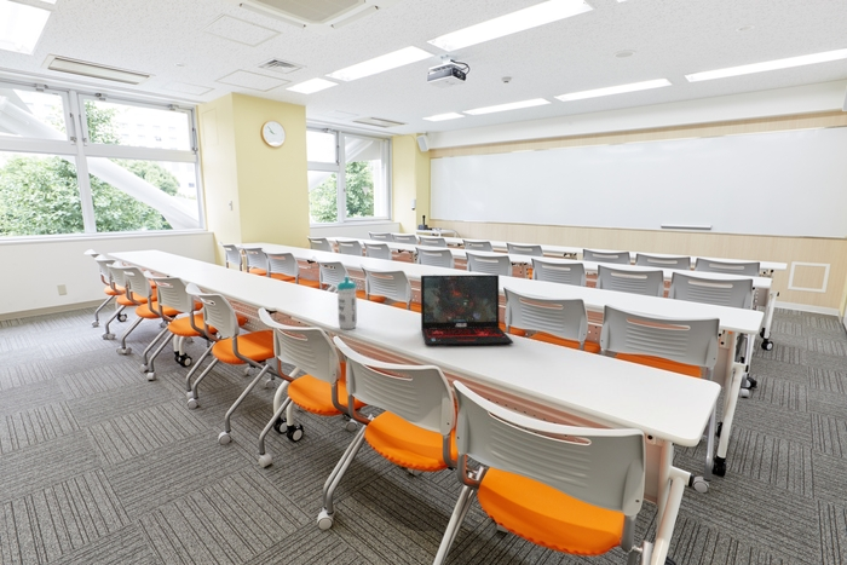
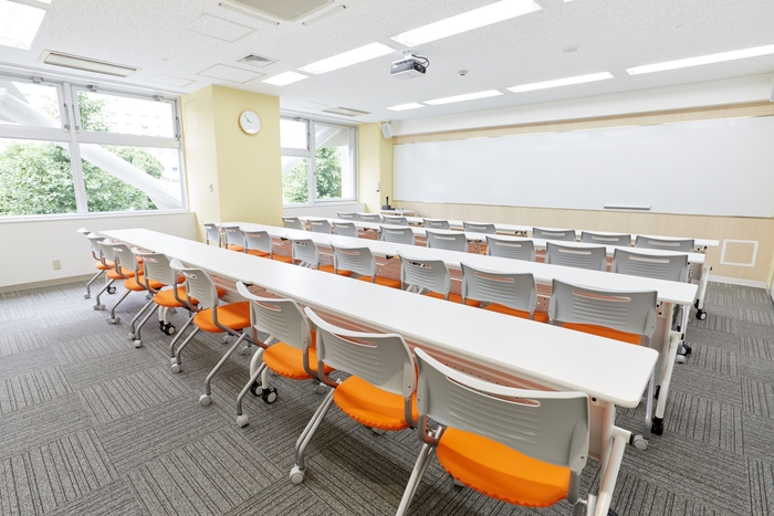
- laptop [420,273,514,347]
- water bottle [336,276,358,330]
